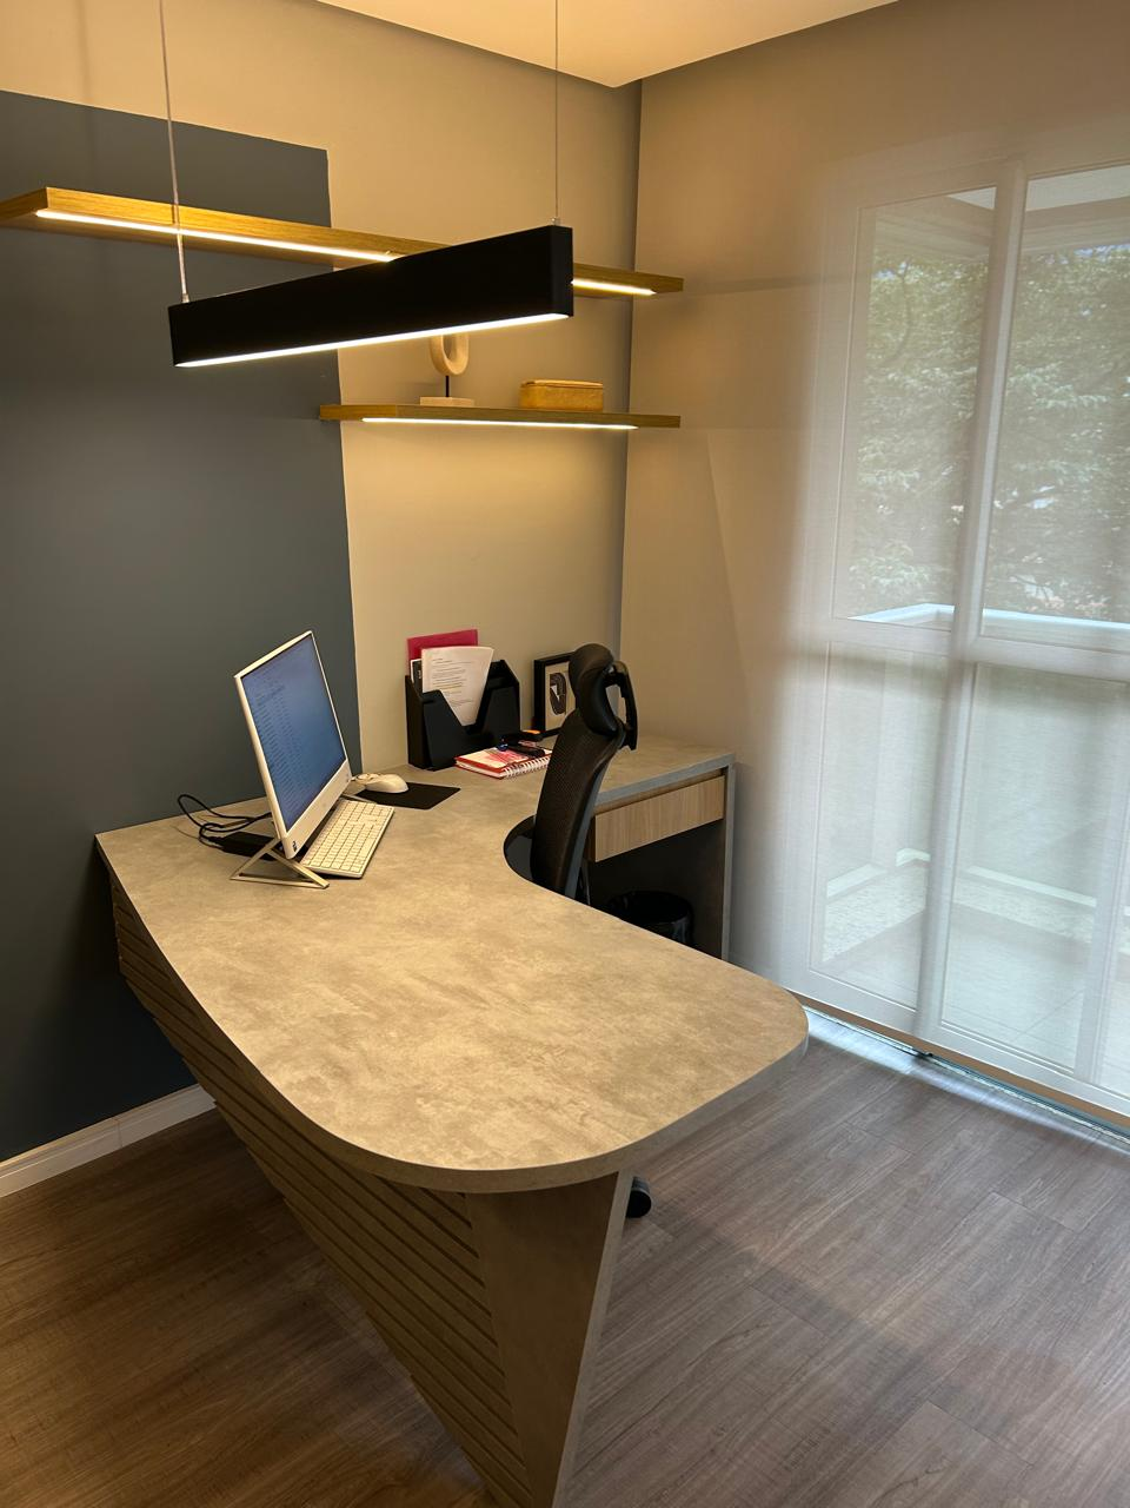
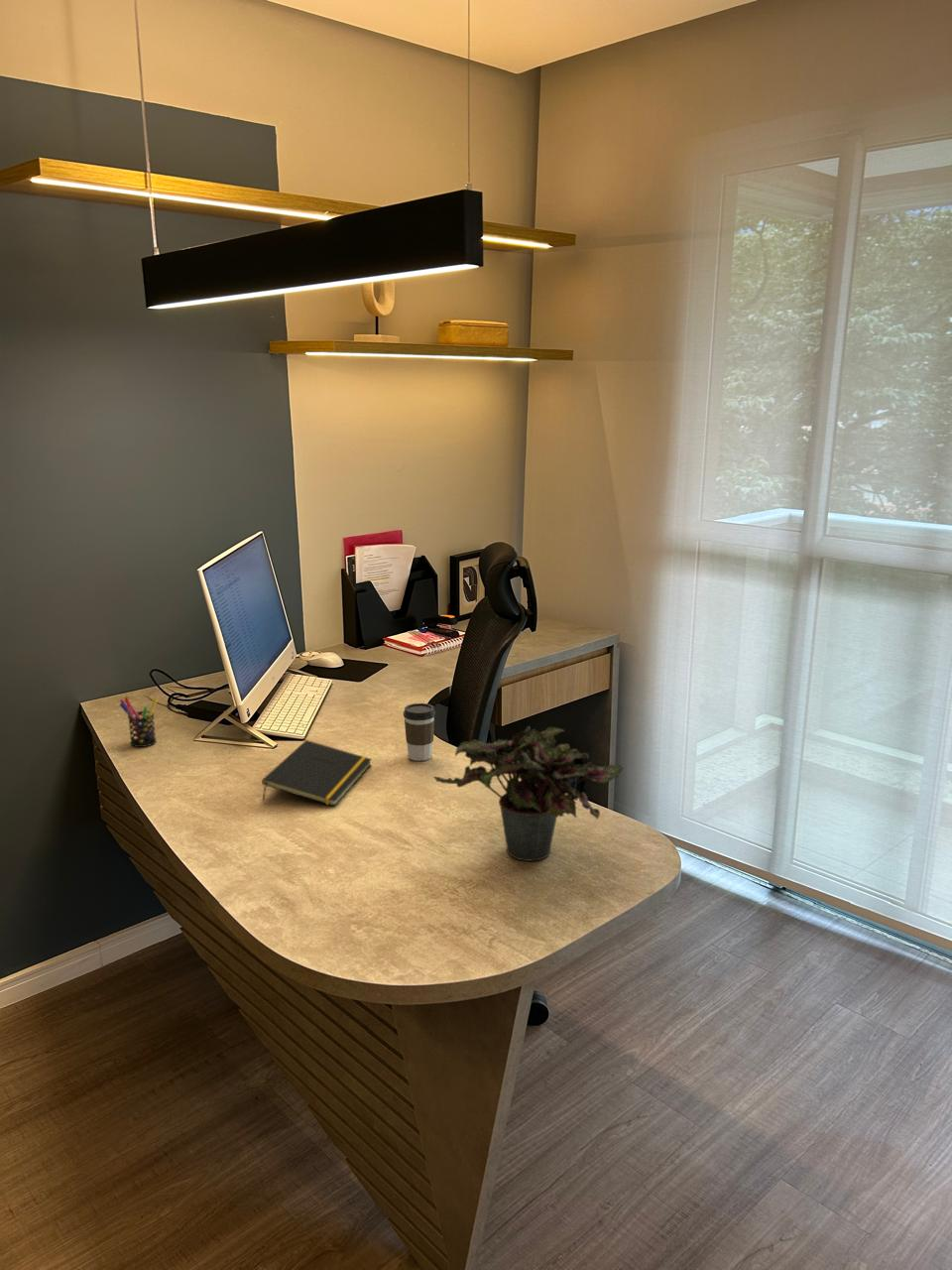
+ coffee cup [403,702,436,762]
+ potted plant [432,725,626,862]
+ pen holder [118,696,159,748]
+ notepad [261,739,373,807]
